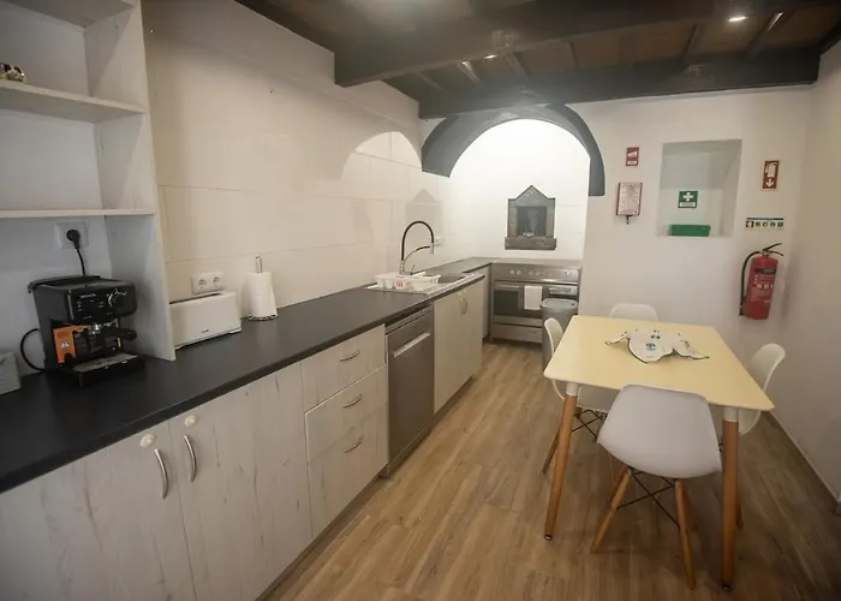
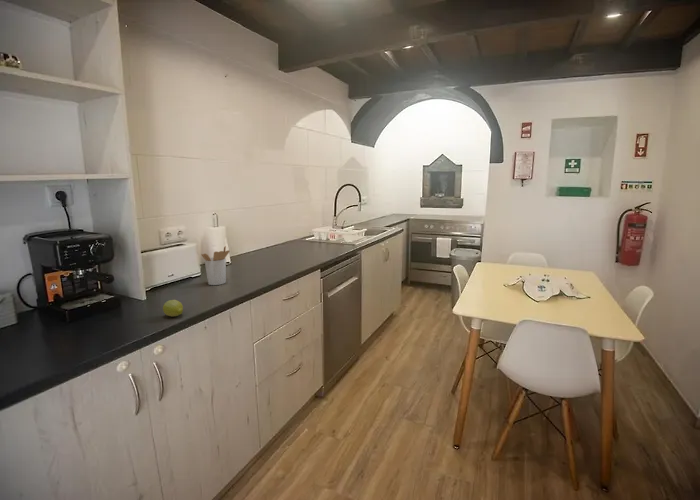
+ utensil holder [200,245,231,286]
+ fruit [162,299,184,318]
